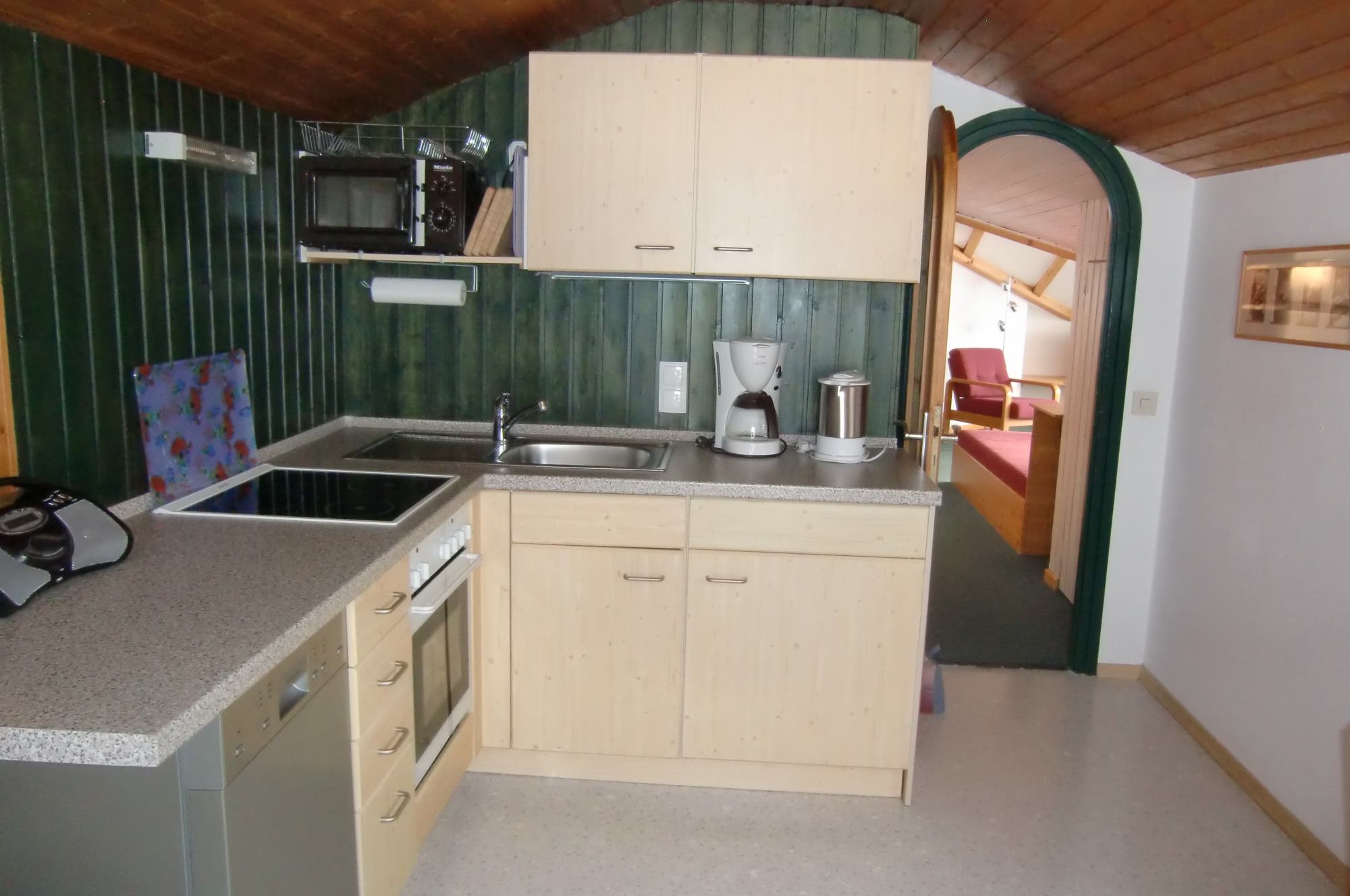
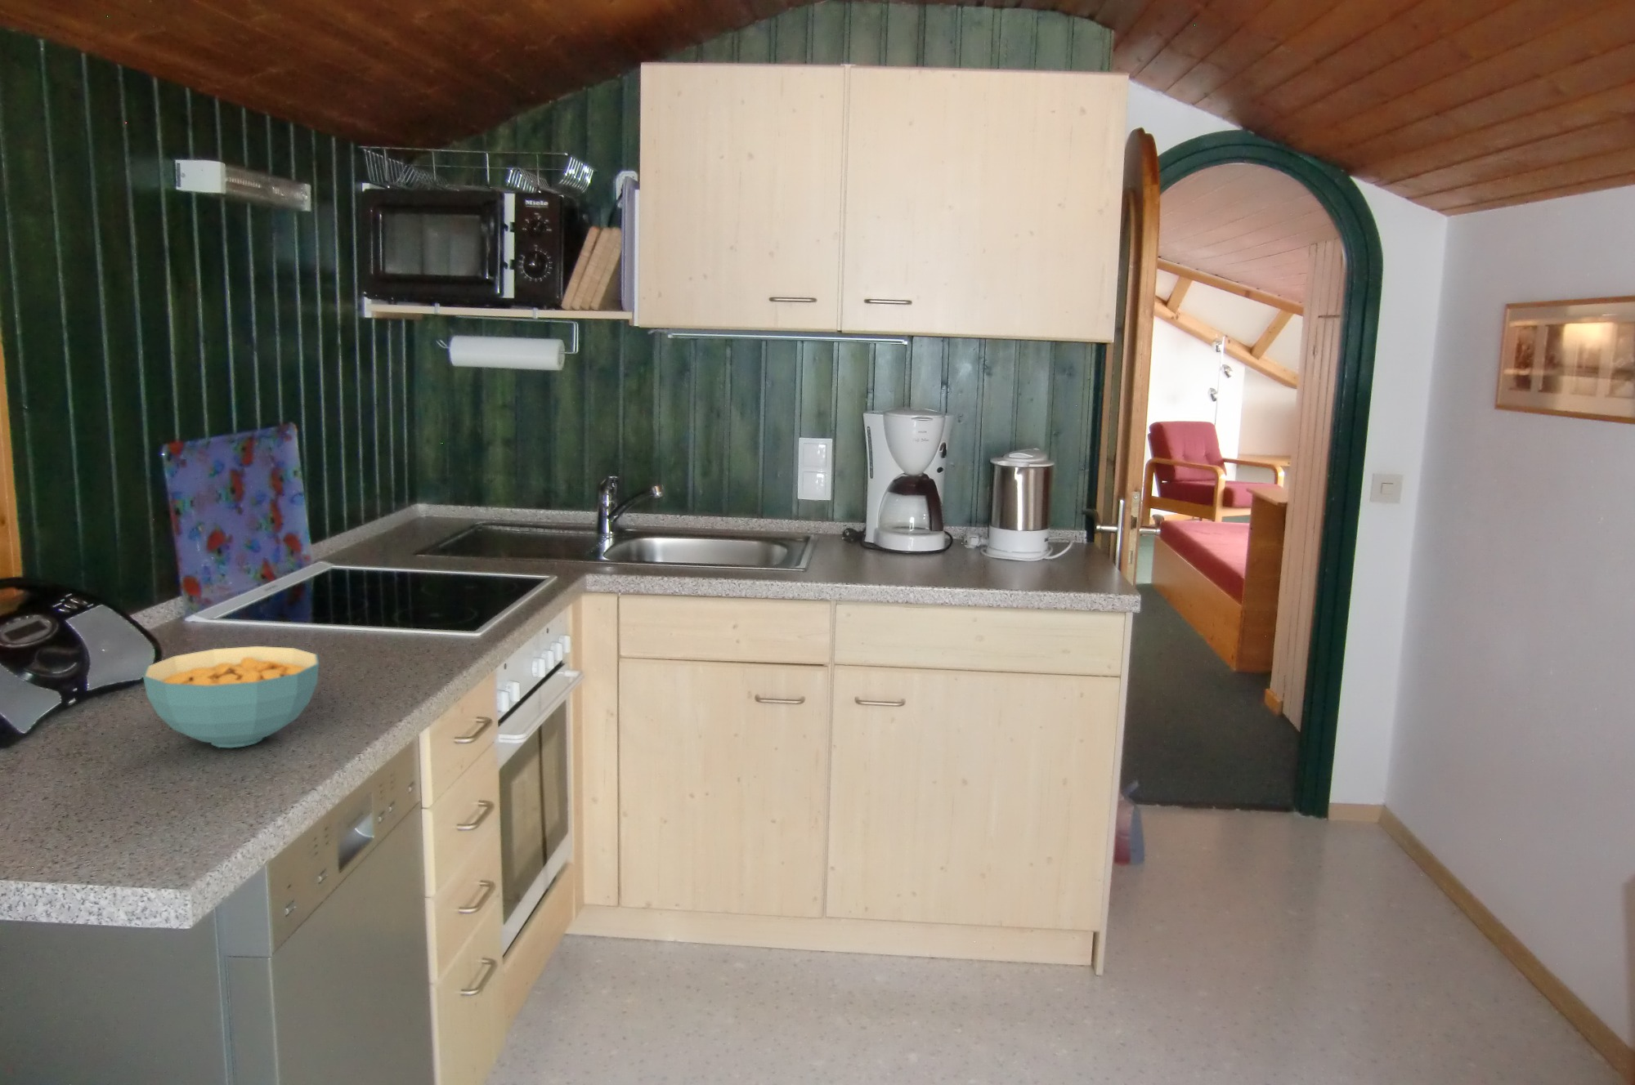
+ cereal bowl [142,645,320,748]
